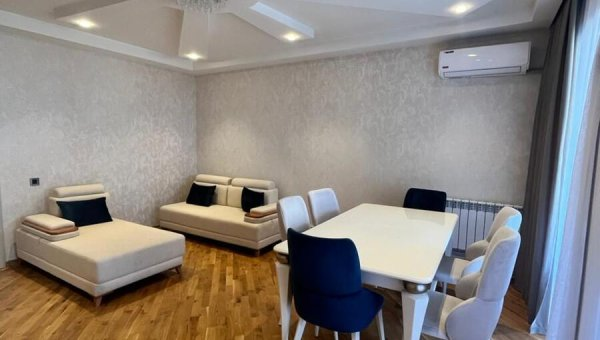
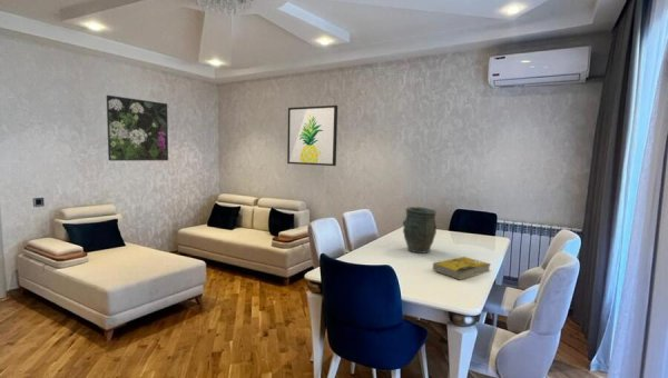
+ vase [402,206,438,255]
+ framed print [106,94,169,162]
+ book [432,256,492,281]
+ wall art [286,105,338,167]
